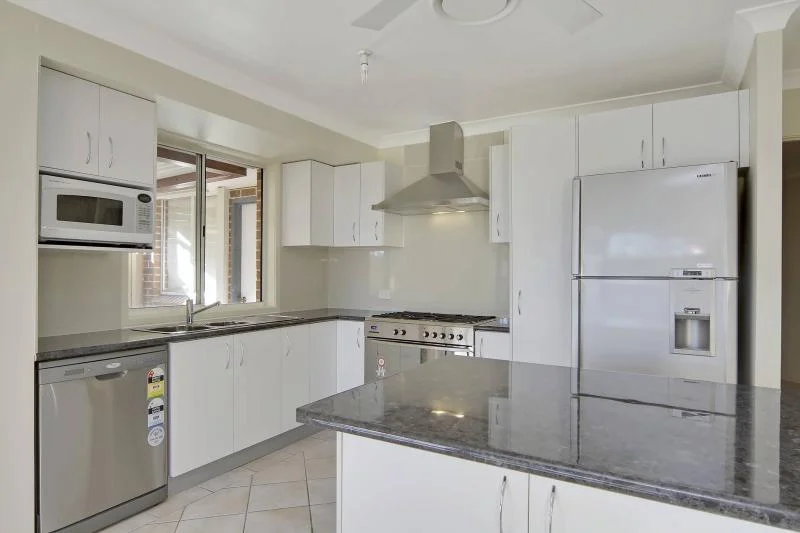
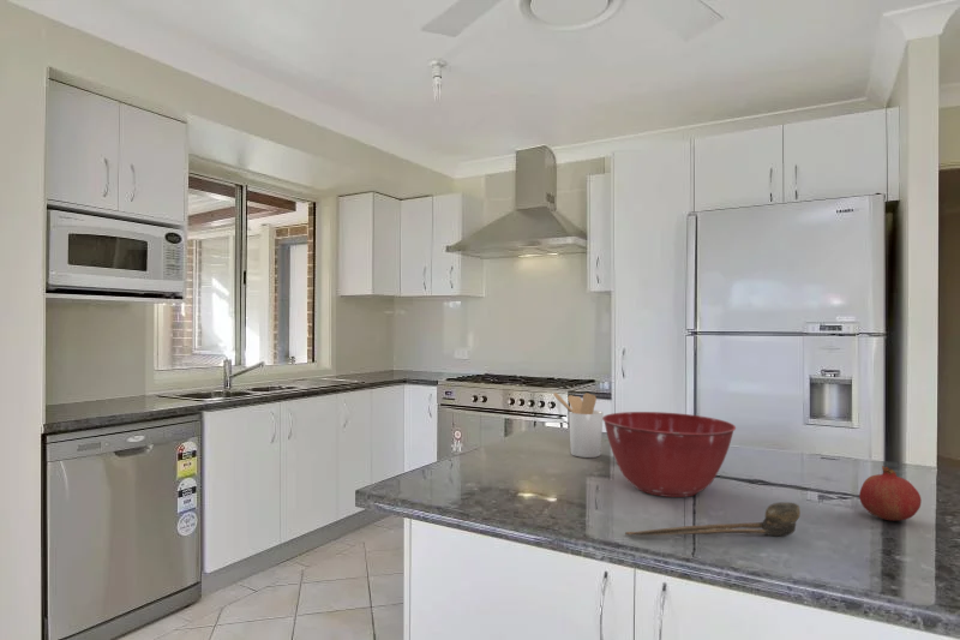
+ spoon [624,501,802,537]
+ mixing bowl [602,411,737,498]
+ utensil holder [552,391,605,459]
+ fruit [858,465,923,522]
